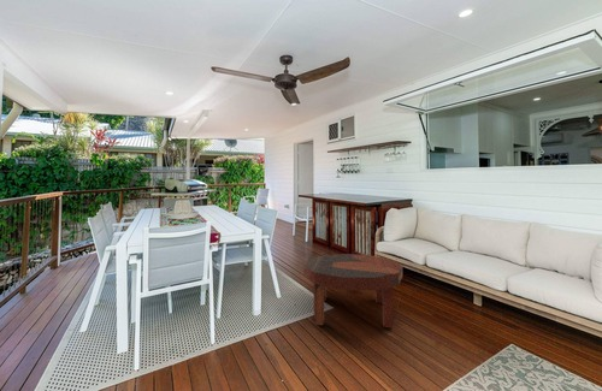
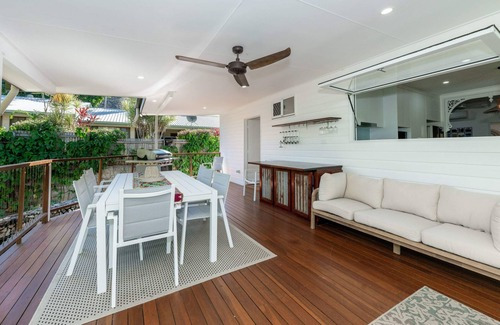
- coffee table [302,253,403,330]
